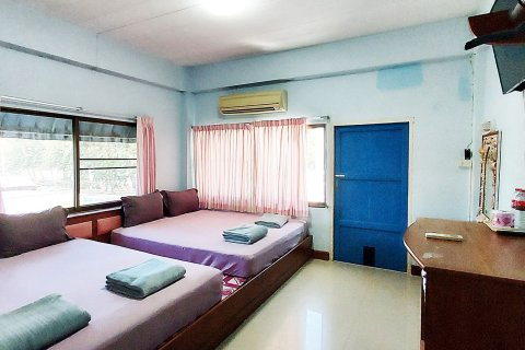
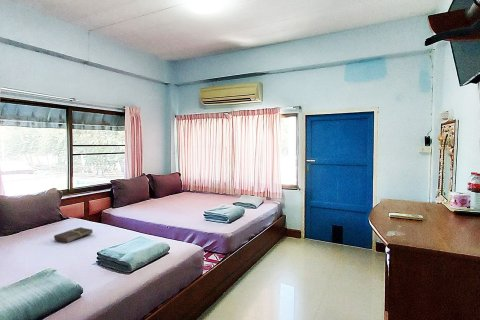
+ book [53,226,94,244]
